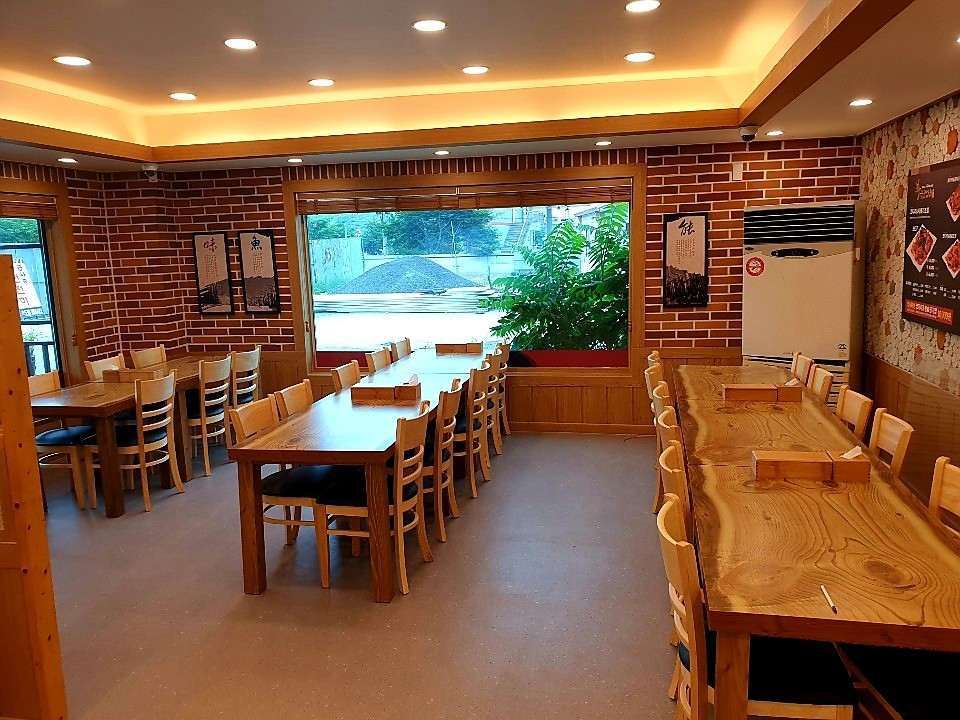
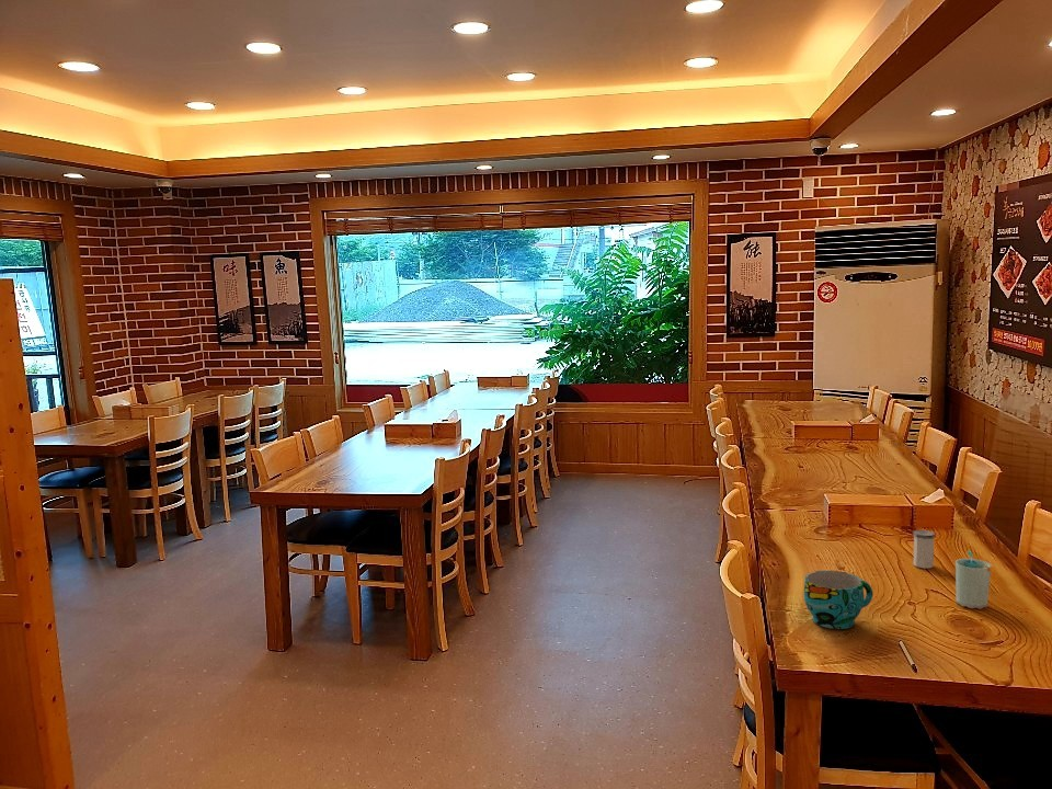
+ cup [954,550,992,610]
+ cup [803,570,873,630]
+ salt shaker [912,529,936,570]
